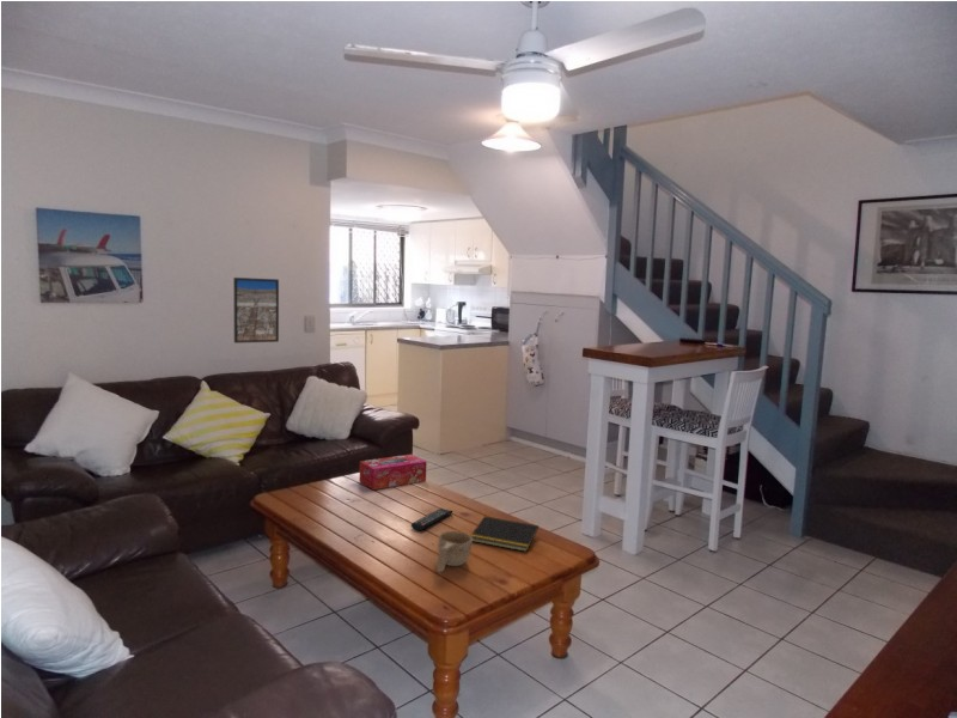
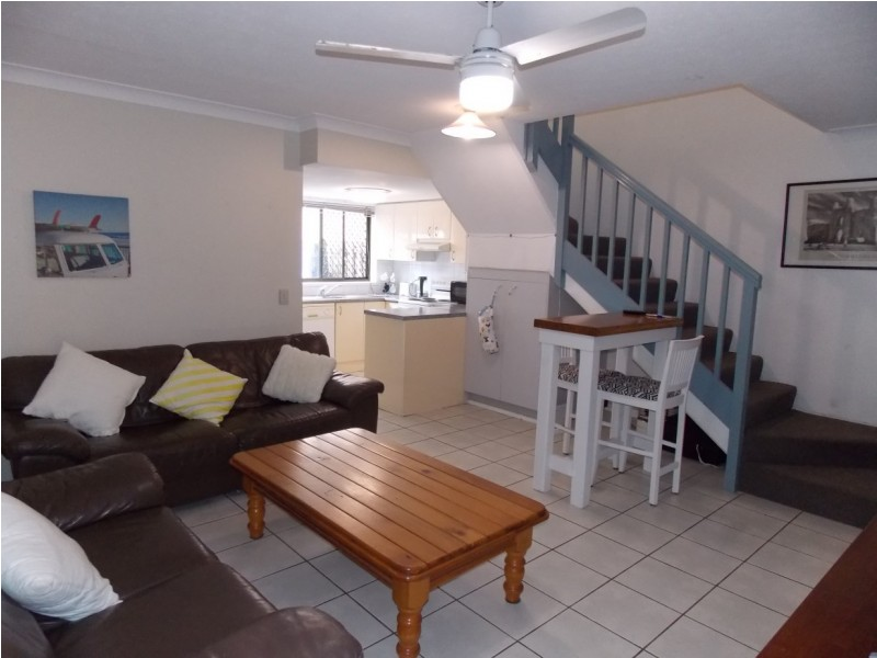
- notepad [470,516,540,553]
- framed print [232,276,280,345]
- tissue box [359,454,428,491]
- cup [435,530,474,573]
- remote control [410,507,453,531]
